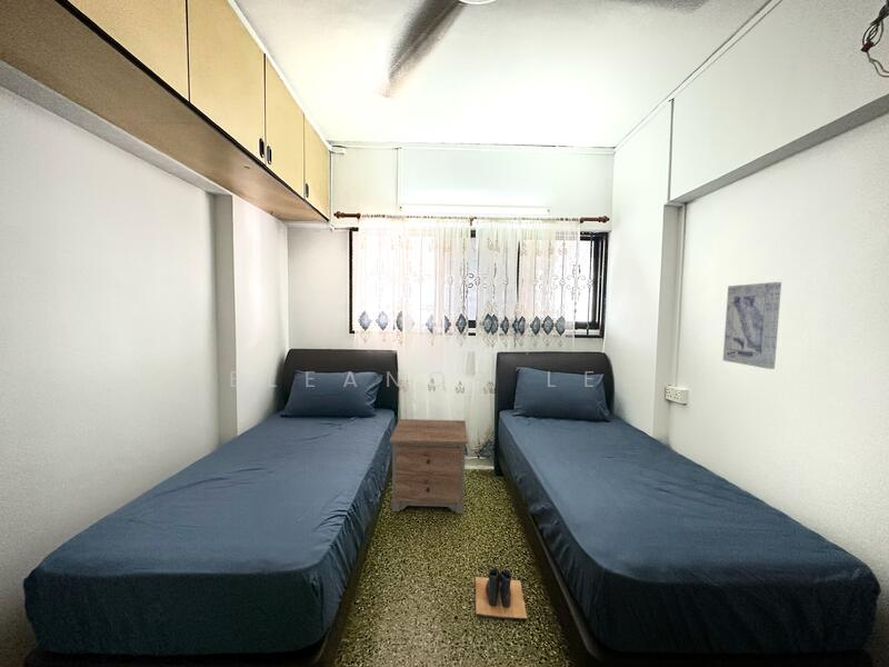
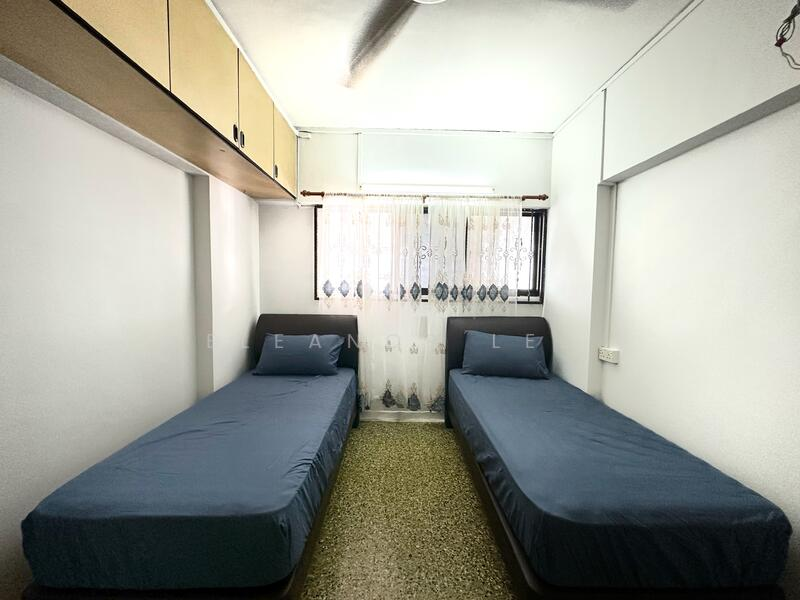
- wall art [722,281,782,370]
- boots [475,567,529,620]
- nightstand [389,418,469,515]
